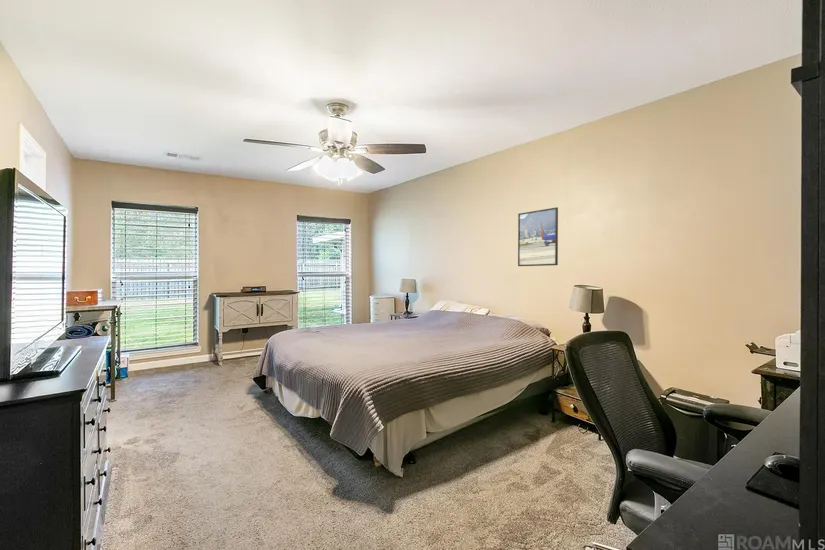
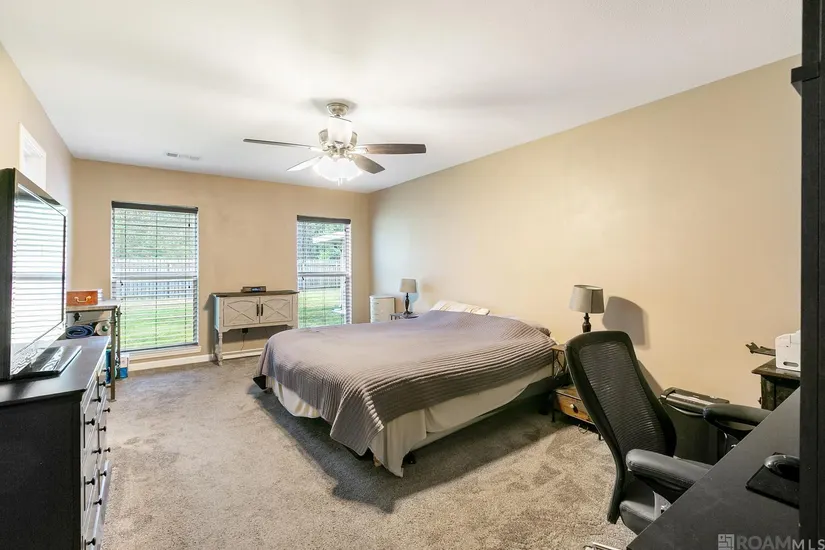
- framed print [517,206,559,267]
